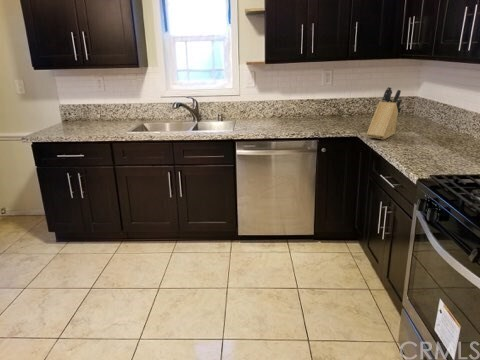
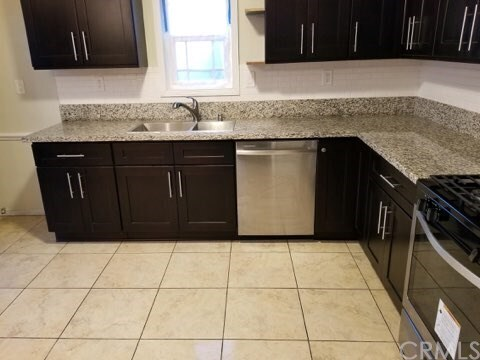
- knife block [366,86,403,140]
